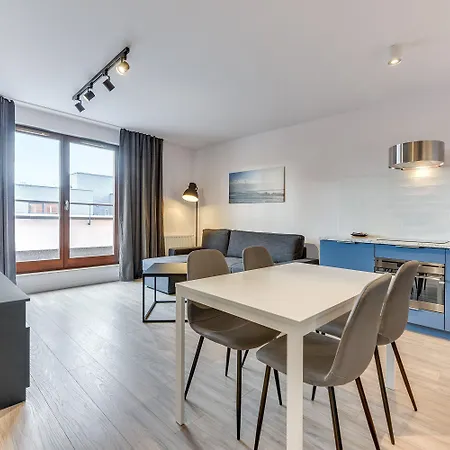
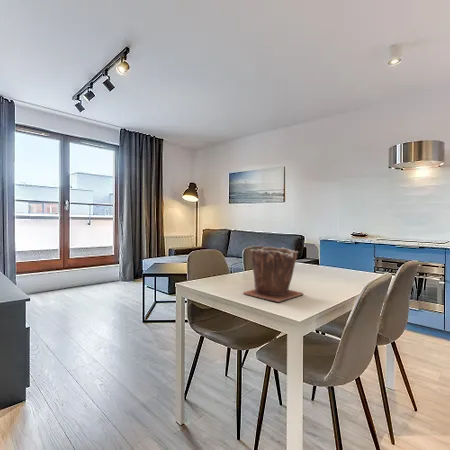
+ plant pot [242,246,304,303]
